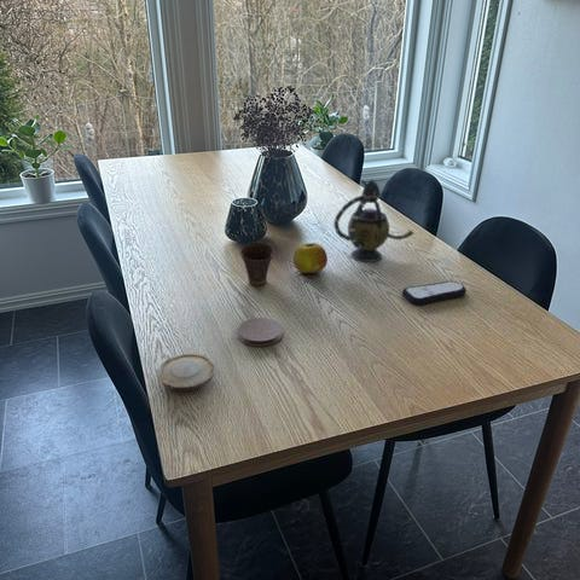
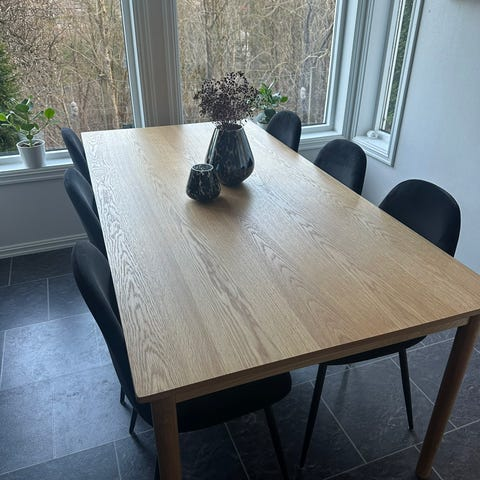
- cup [239,242,276,286]
- remote control [401,280,468,307]
- coaster [237,317,284,348]
- fruit [292,242,329,274]
- teapot [332,179,414,263]
- wood slice [156,352,216,392]
